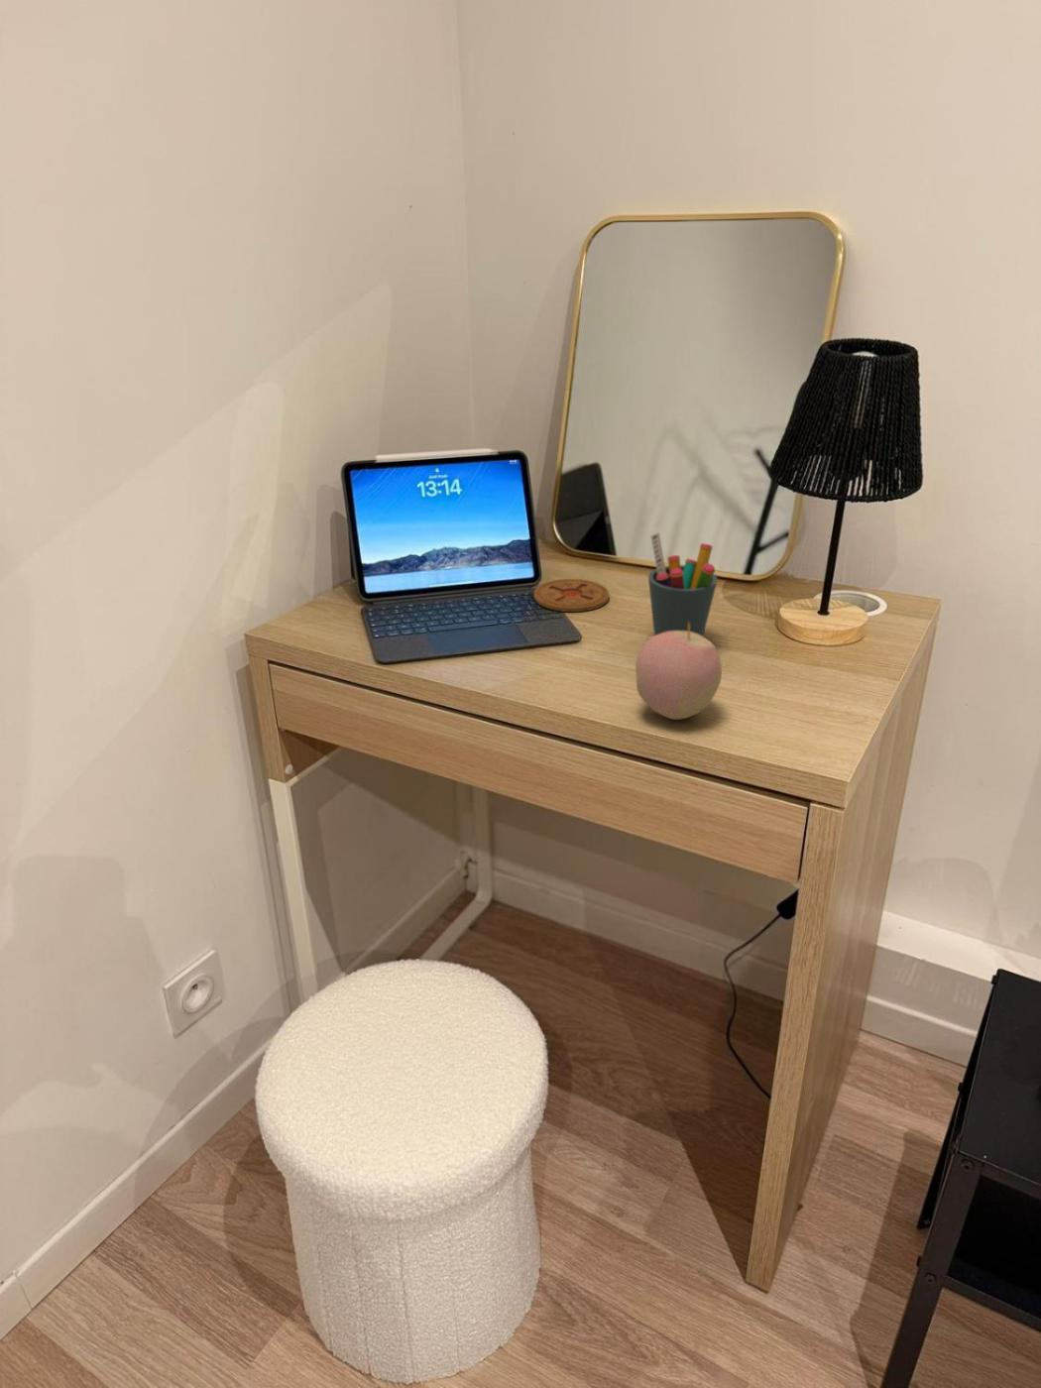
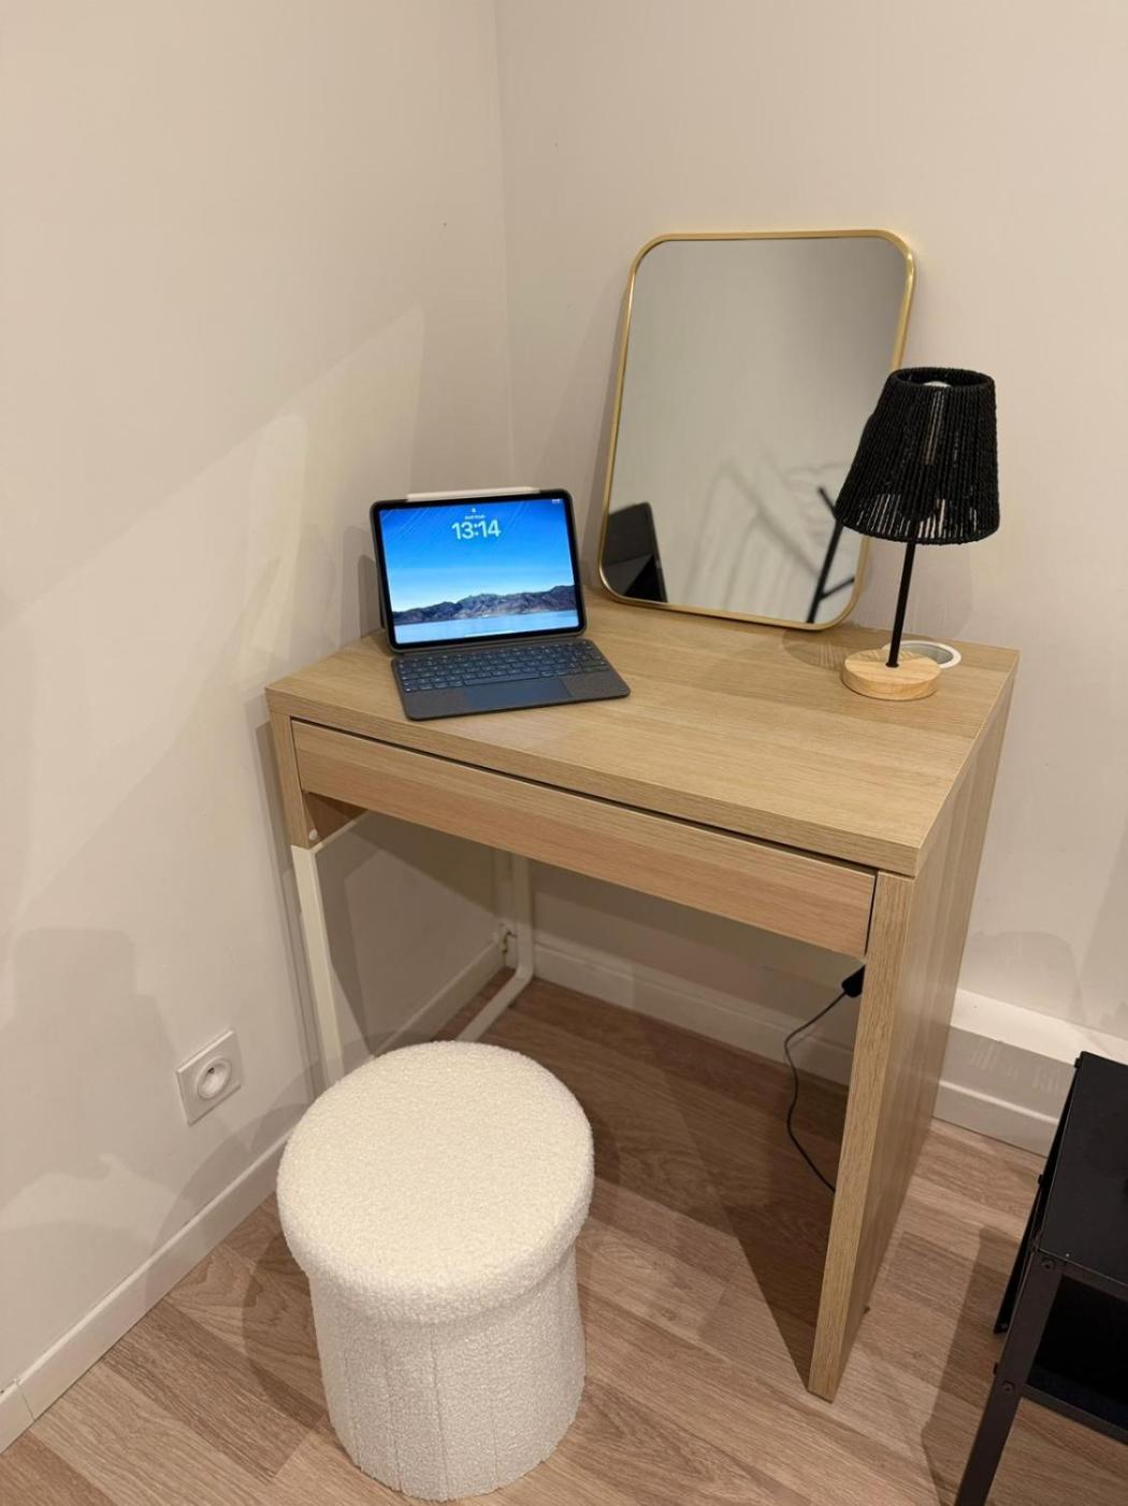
- coaster [534,578,611,613]
- pen holder [647,531,718,637]
- apple [634,623,723,720]
